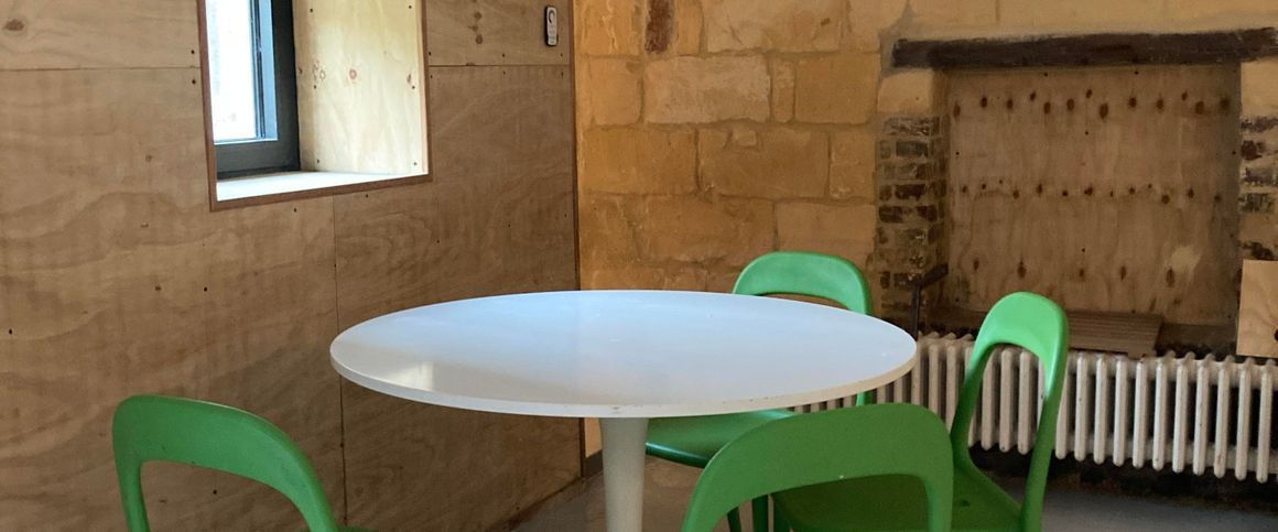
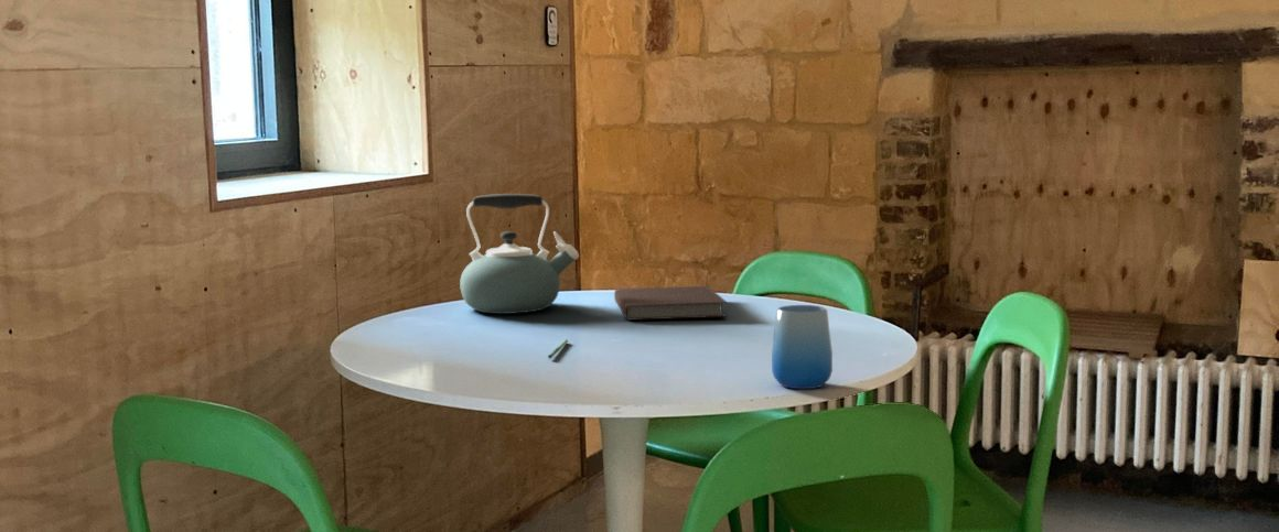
+ pen [547,338,569,360]
+ kettle [459,193,580,315]
+ notebook [613,285,729,322]
+ cup [771,304,834,390]
